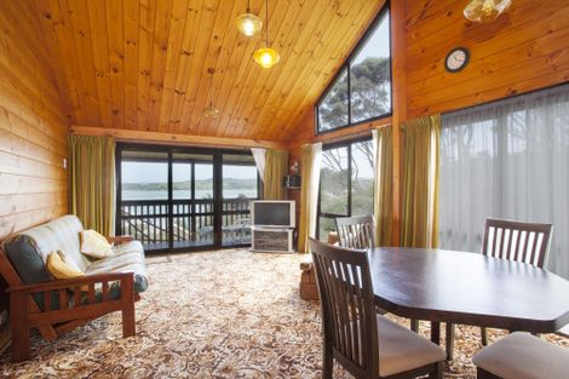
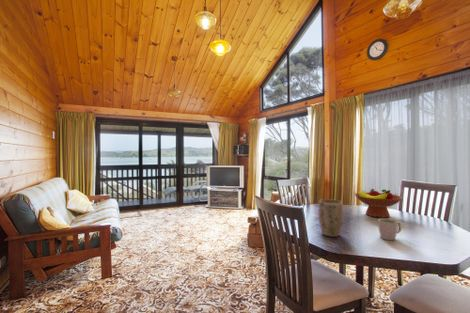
+ fruit bowl [354,188,404,218]
+ plant pot [318,198,344,238]
+ mug [377,218,402,241]
